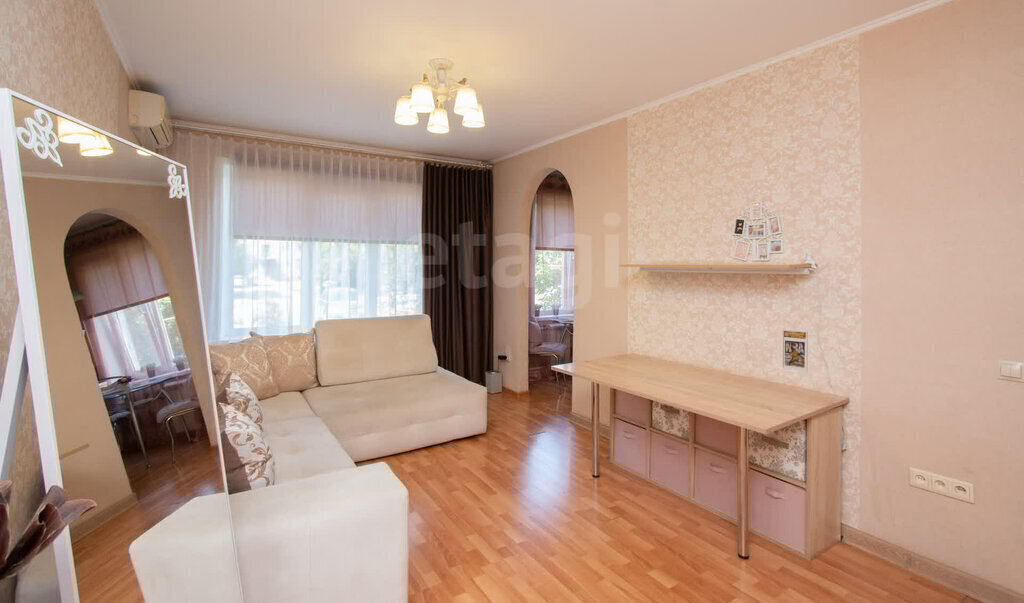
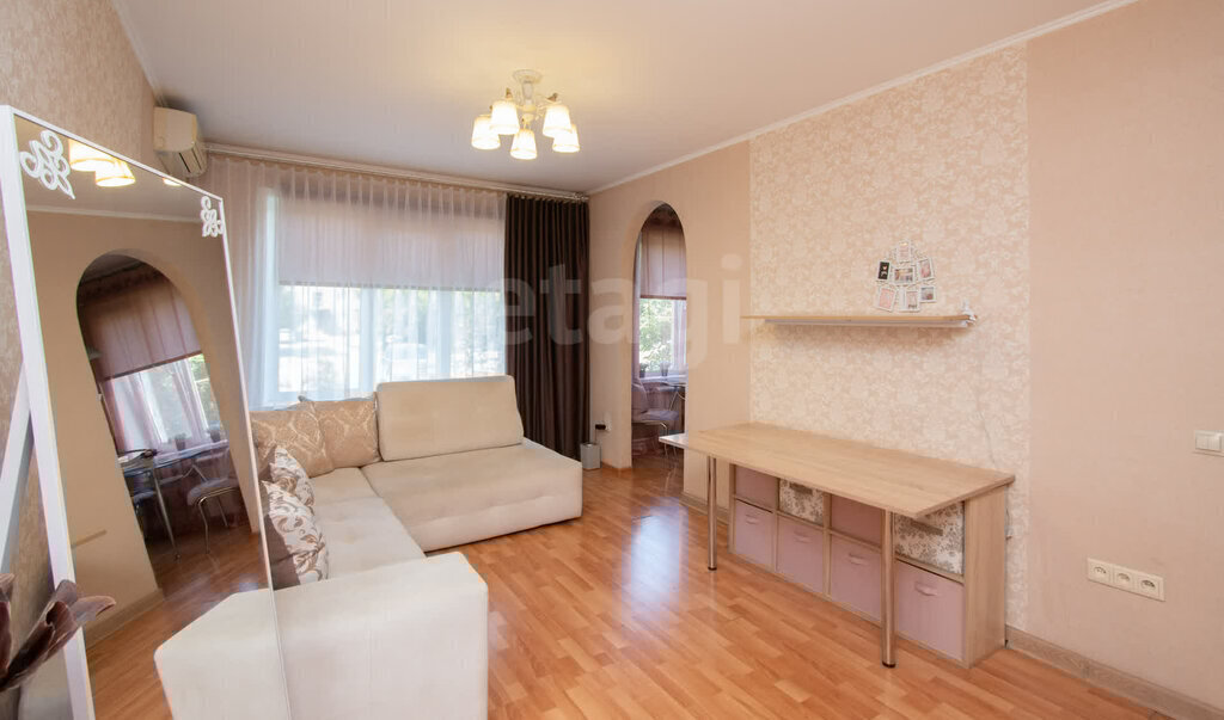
- trading card display case [781,329,809,372]
